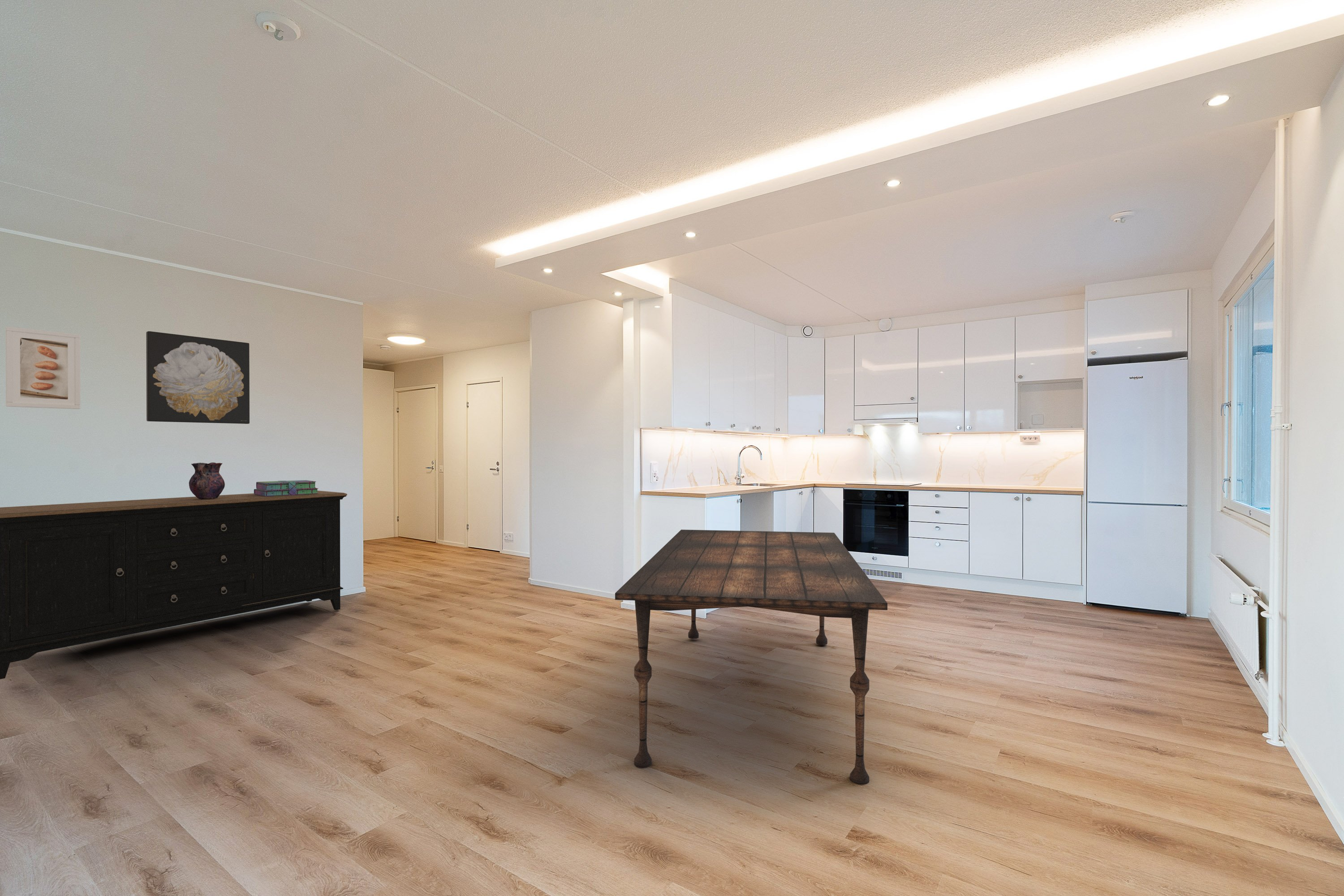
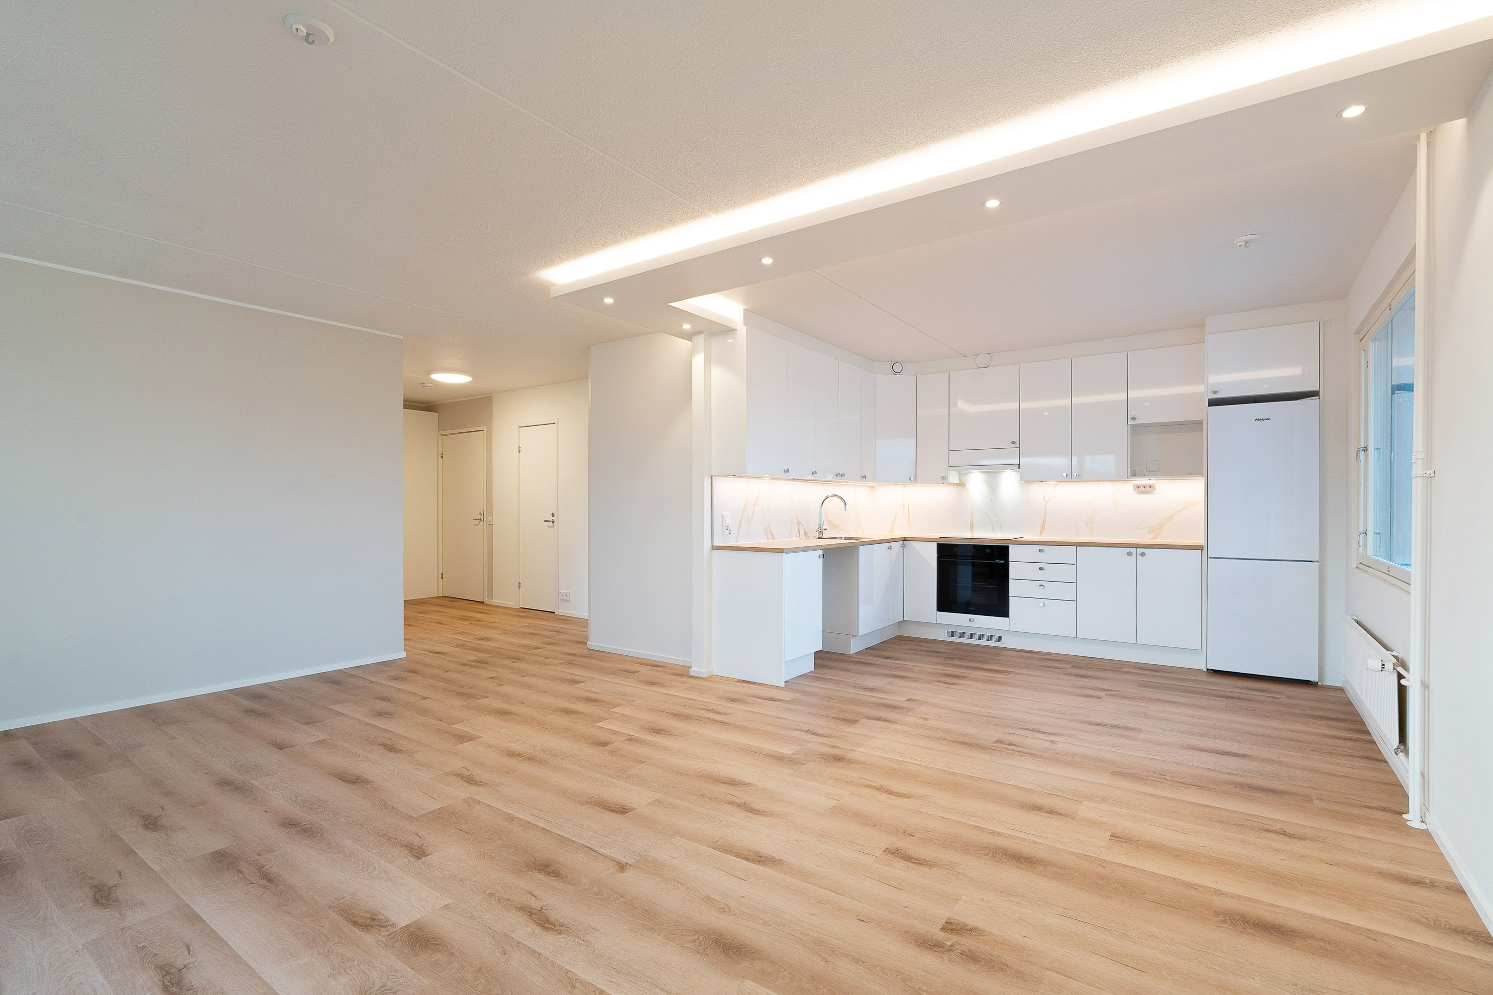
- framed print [5,326,81,409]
- stack of books [254,480,319,496]
- dining table [615,529,888,785]
- vase [189,462,225,499]
- wall art [146,331,250,424]
- sideboard [0,490,348,680]
